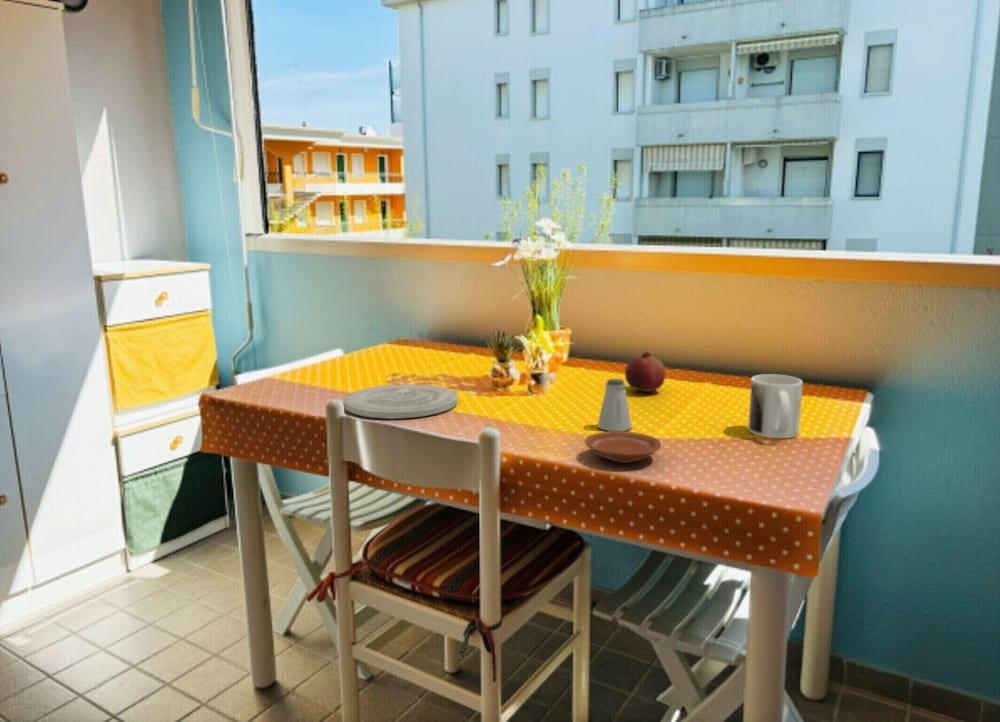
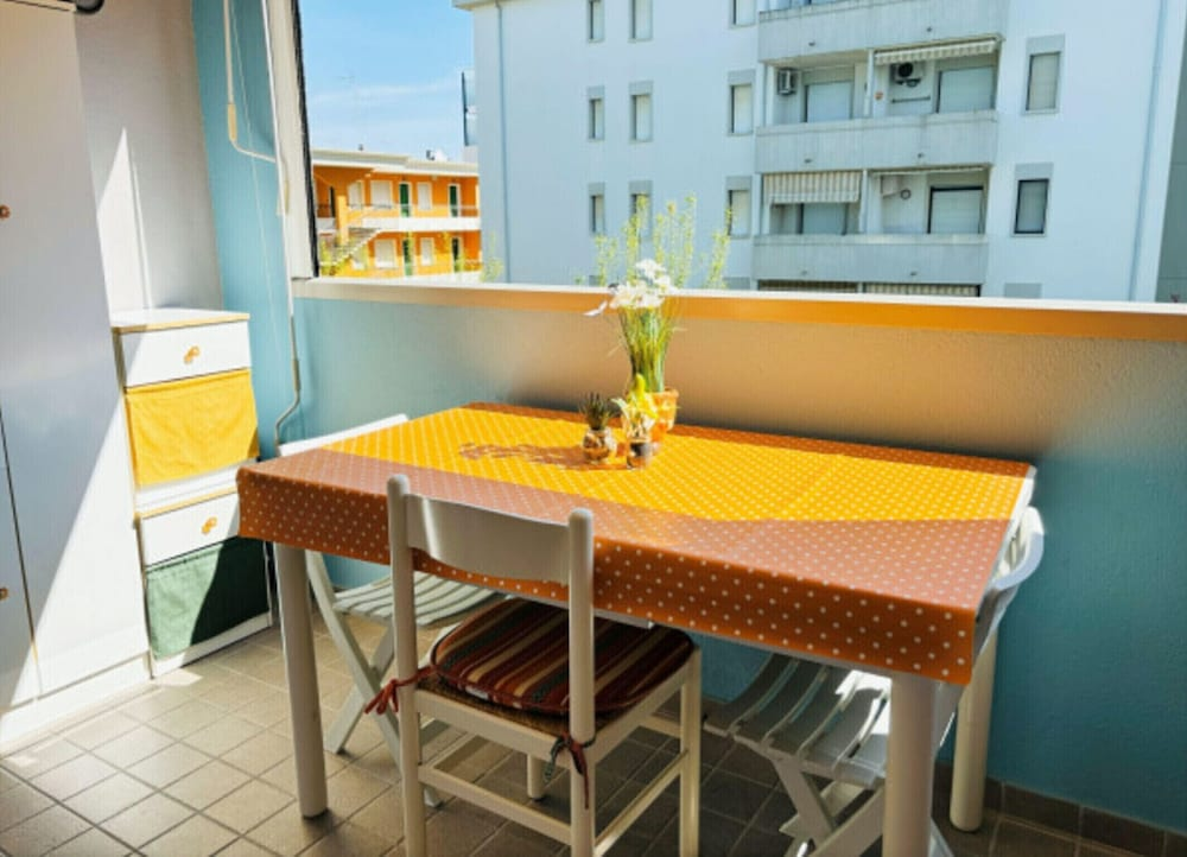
- plate [584,430,662,464]
- fruit [624,351,667,393]
- saltshaker [597,378,633,431]
- plate [343,383,459,420]
- mug [747,373,804,439]
